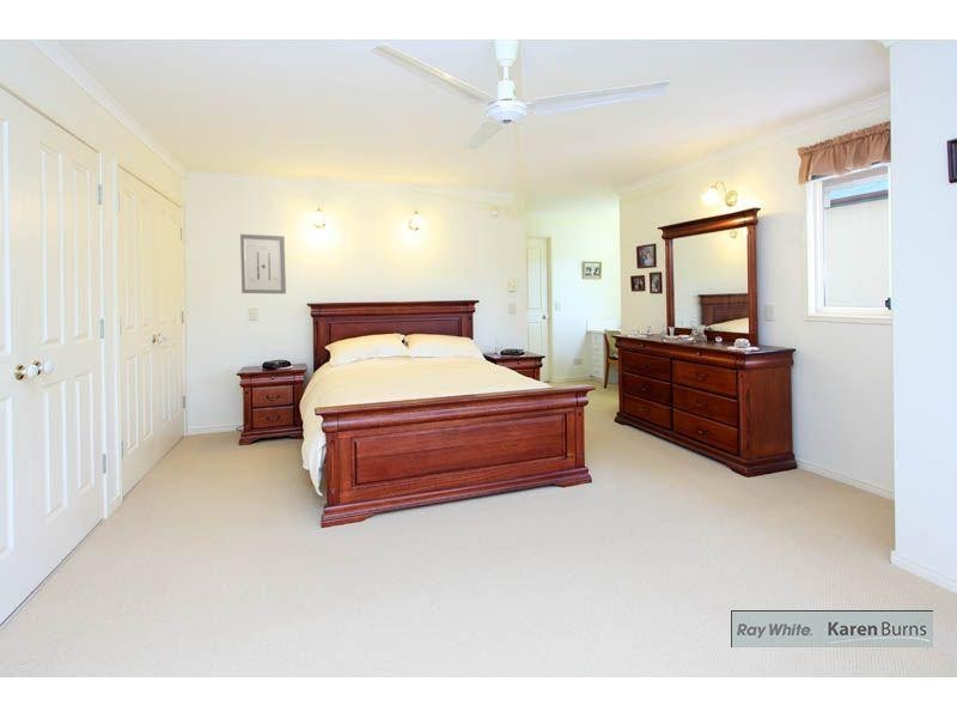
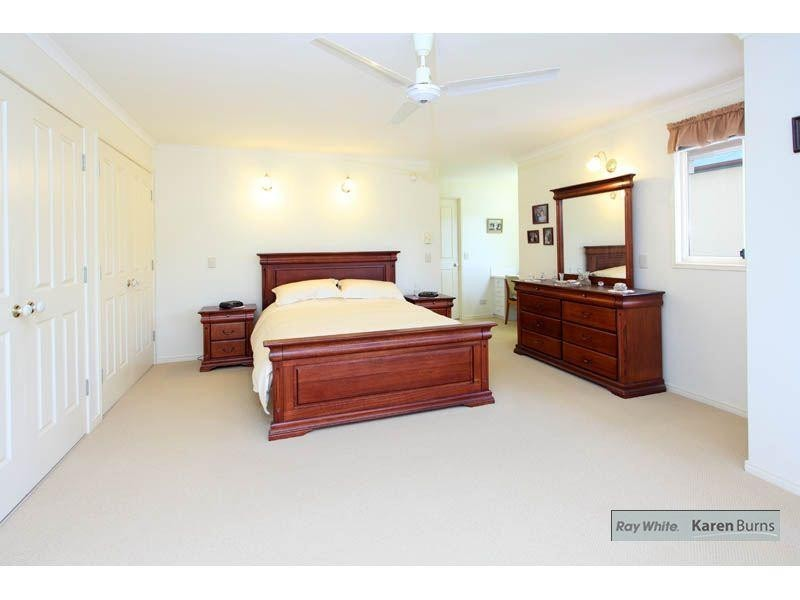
- wall art [239,233,287,294]
